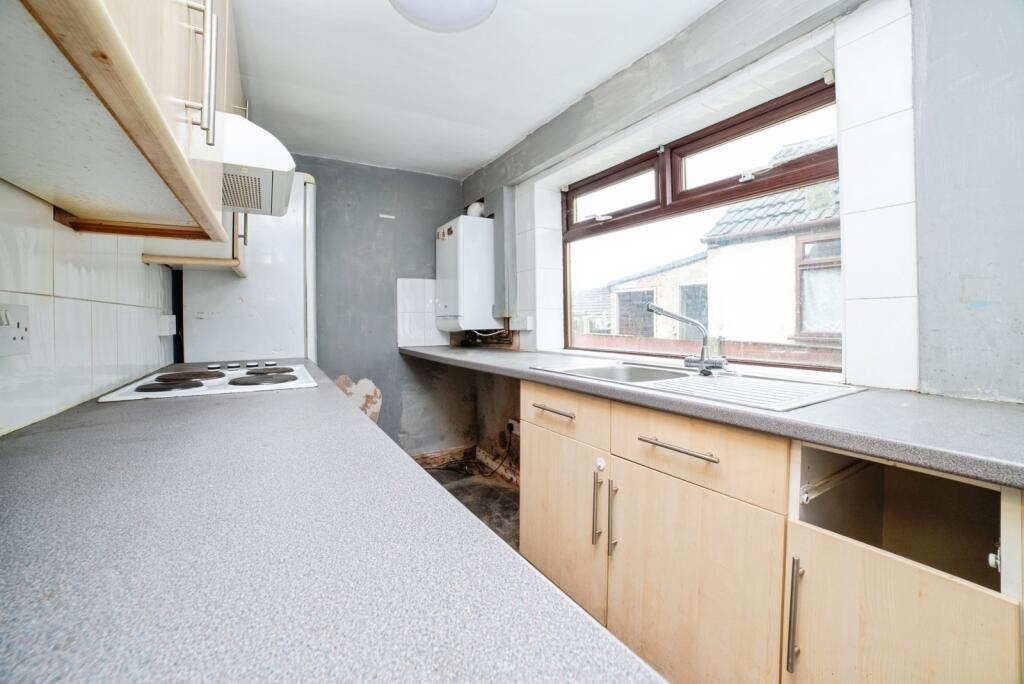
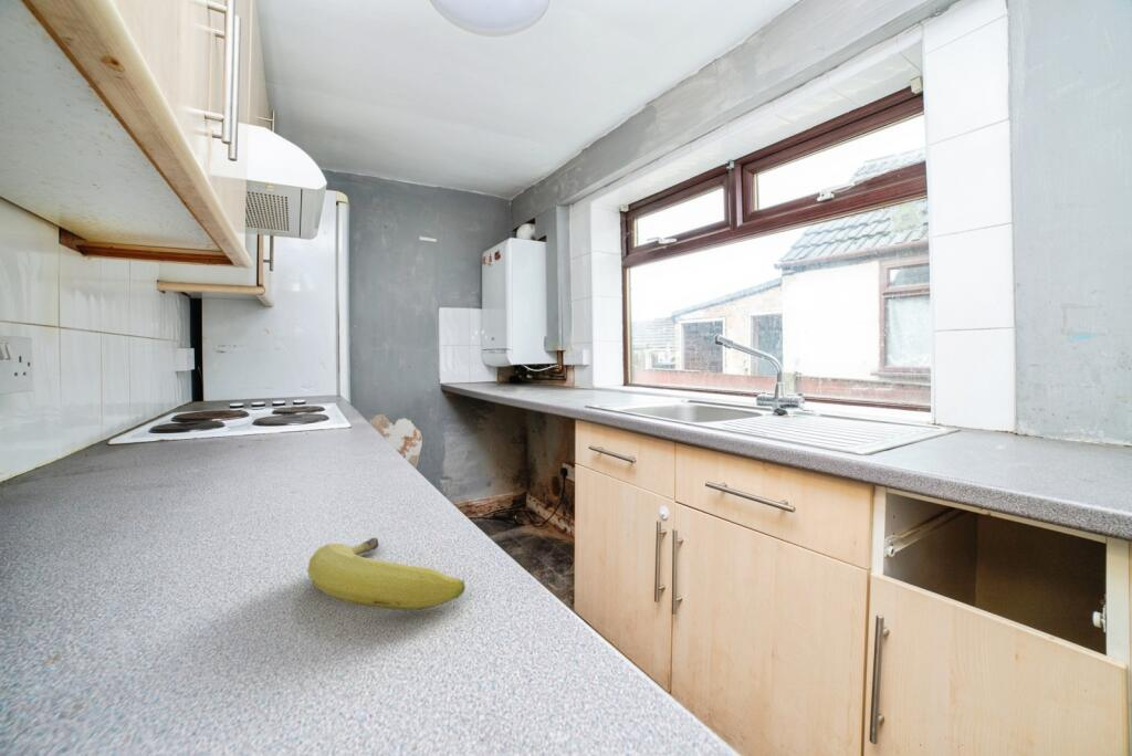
+ fruit [306,537,465,611]
